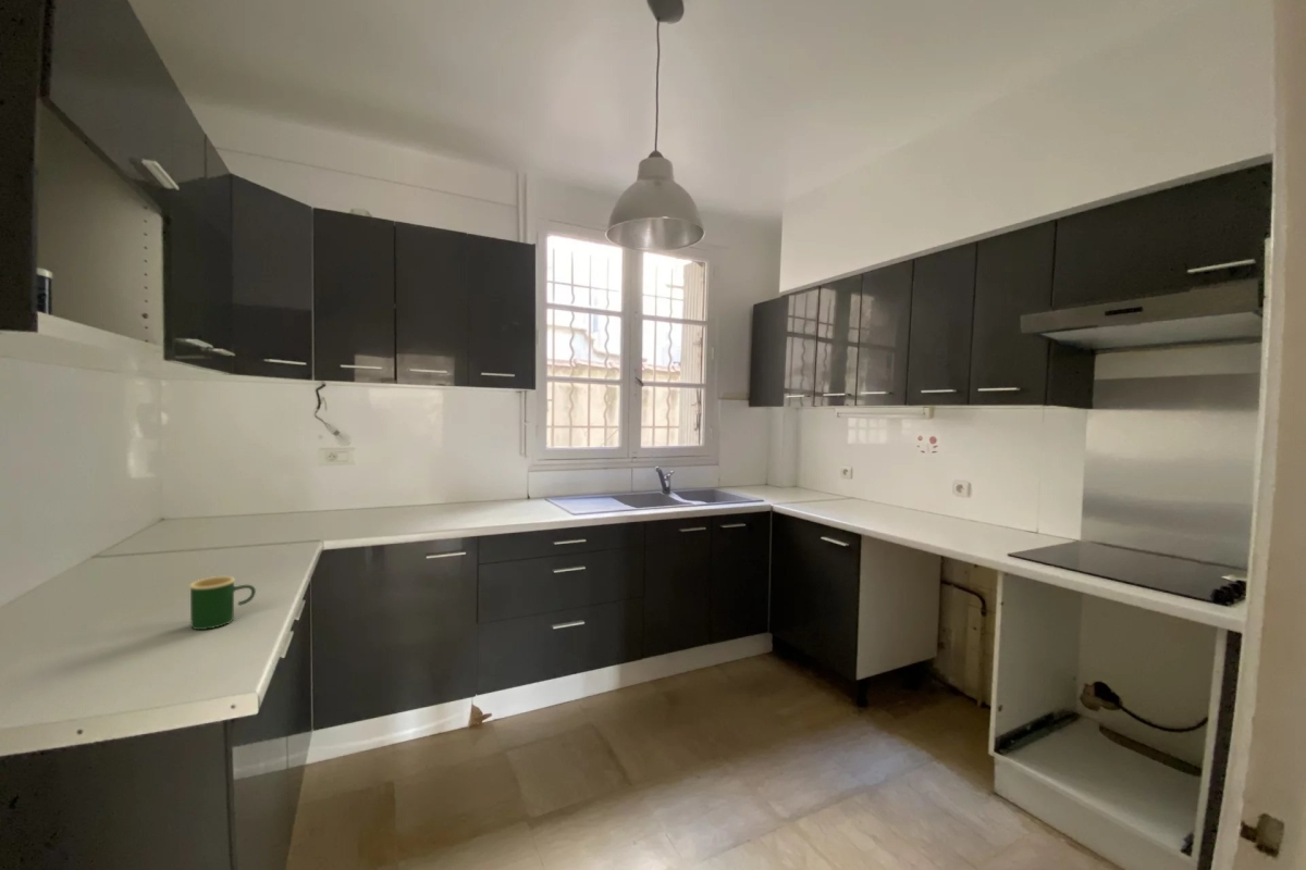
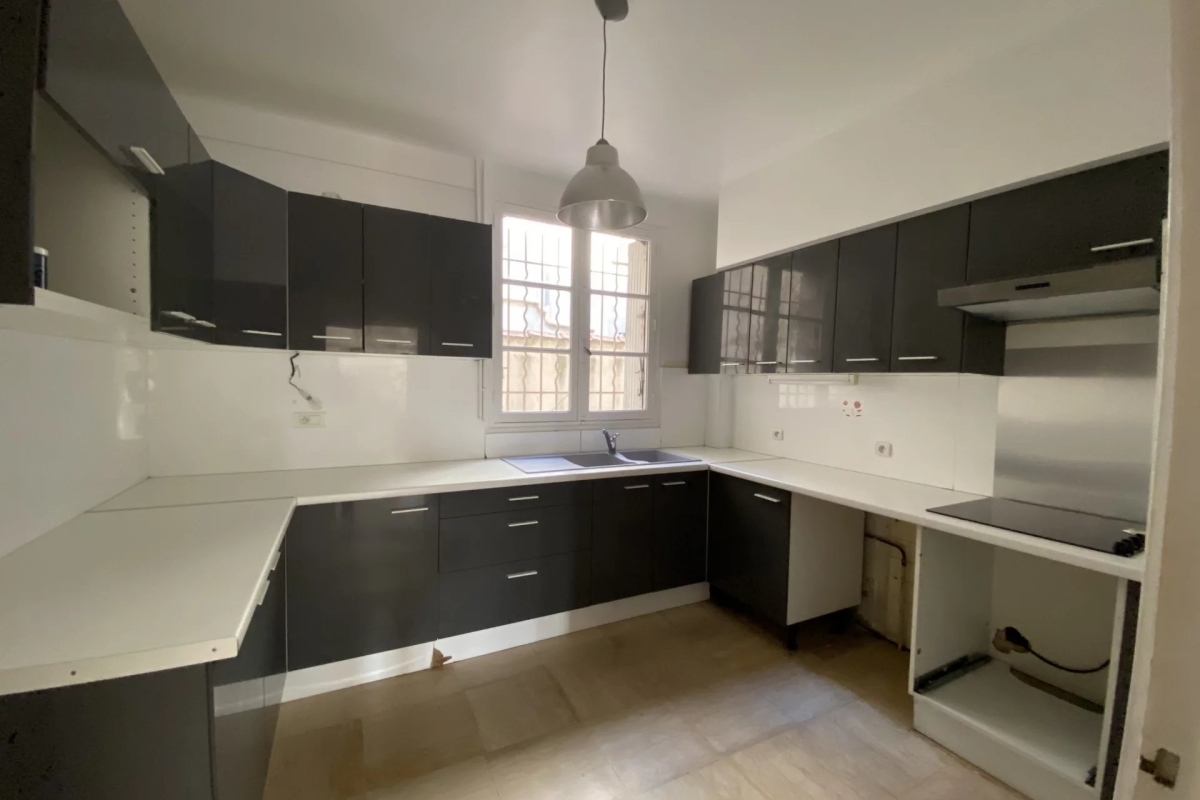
- mug [188,575,257,631]
